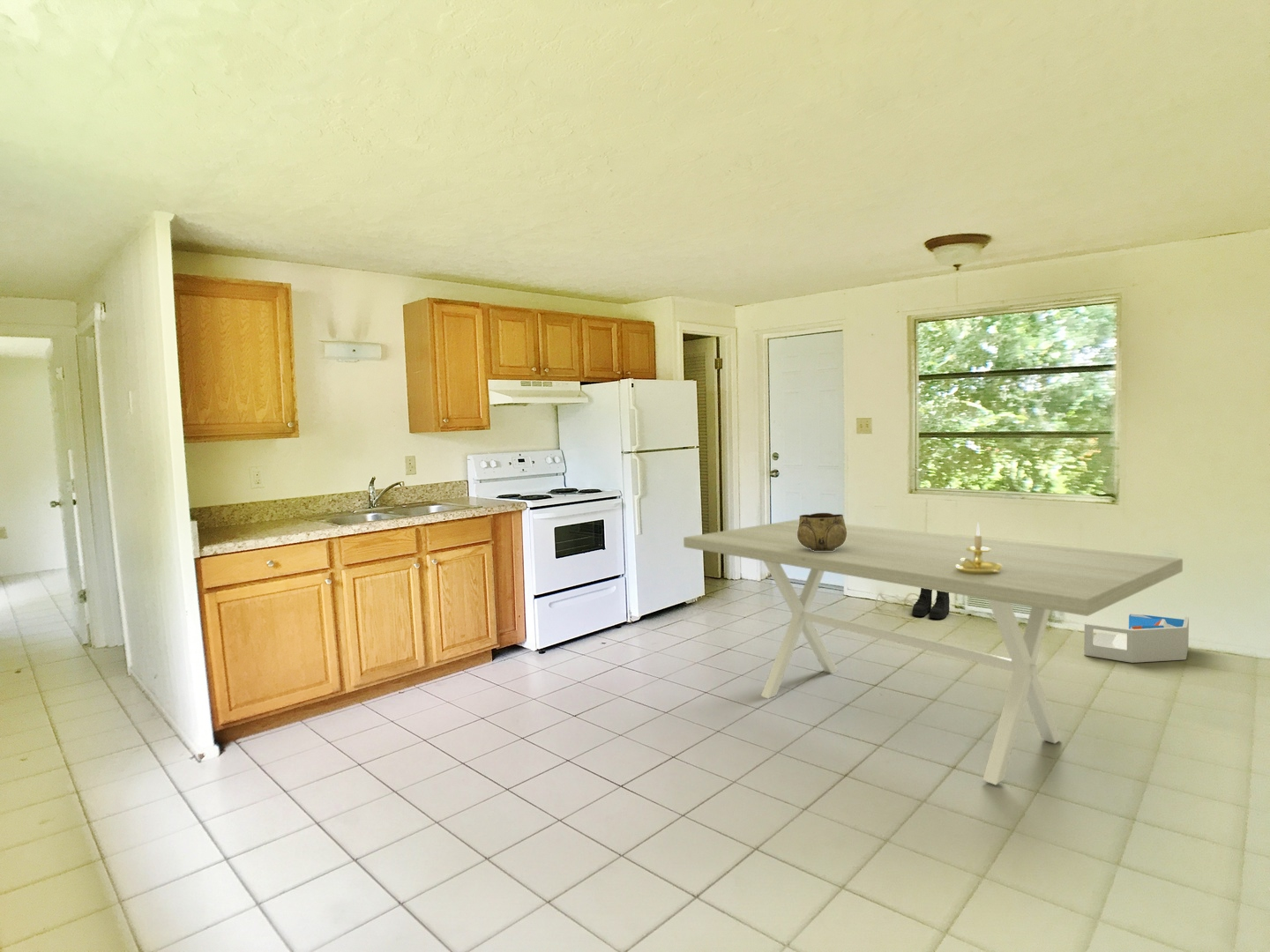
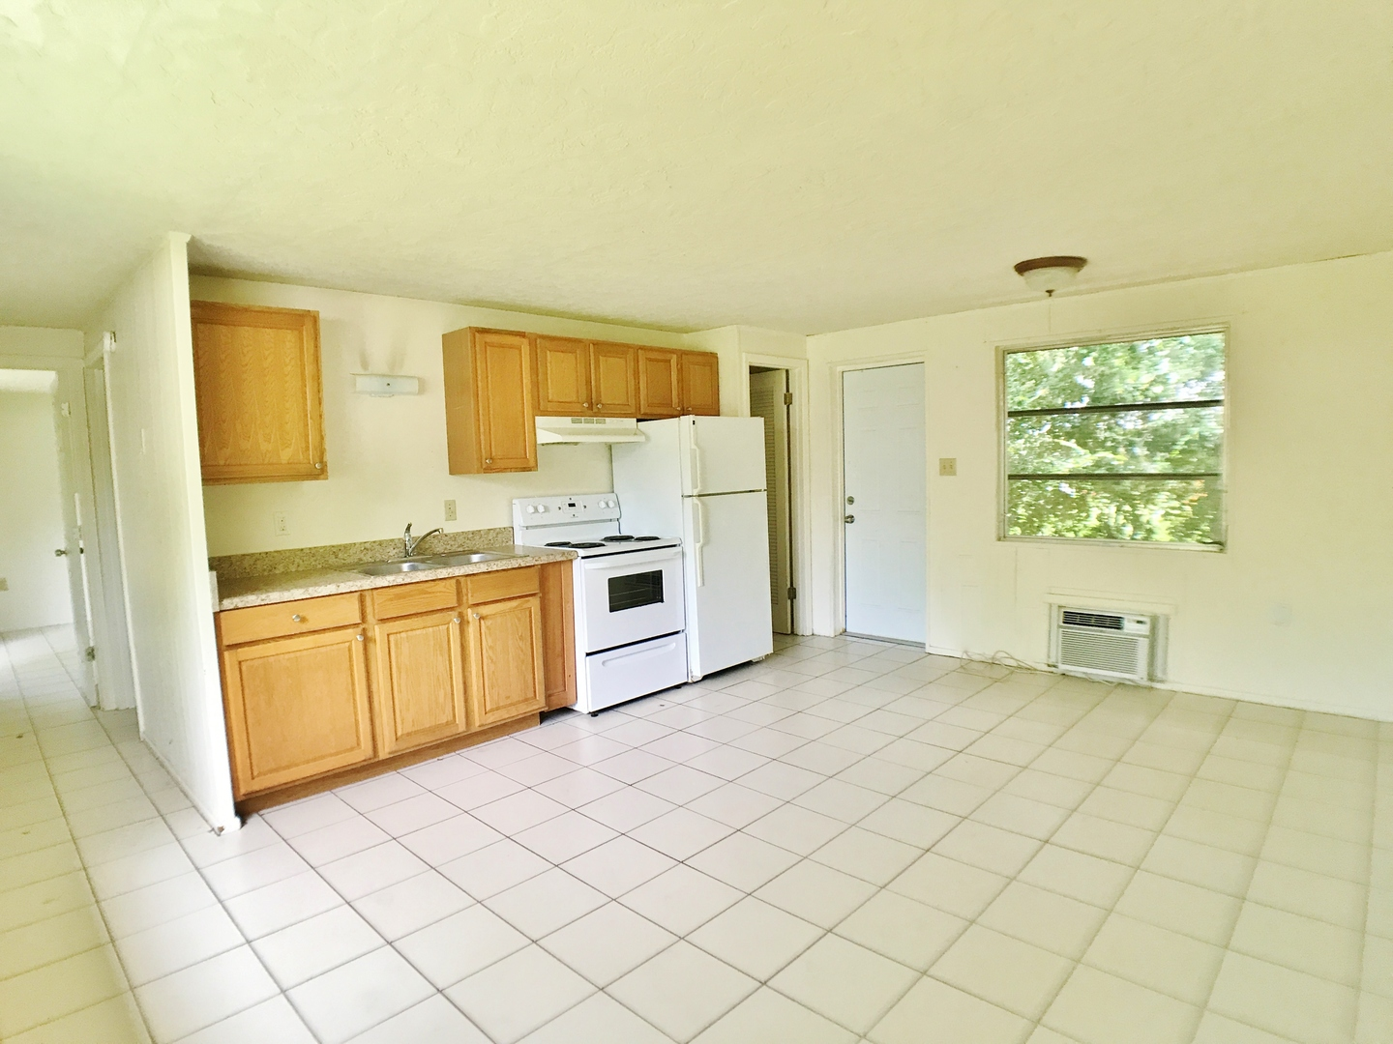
- candle holder [955,522,1002,575]
- boots [911,588,951,620]
- decorative bowl [797,512,848,551]
- dining table [683,518,1184,786]
- storage bin [1083,614,1190,664]
